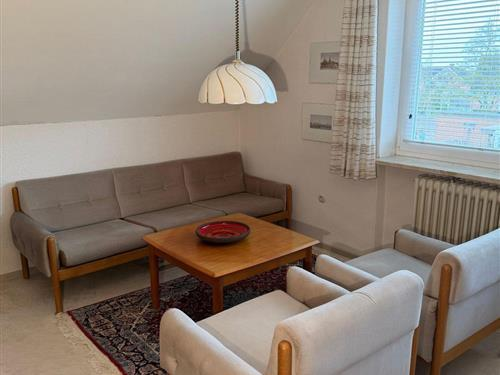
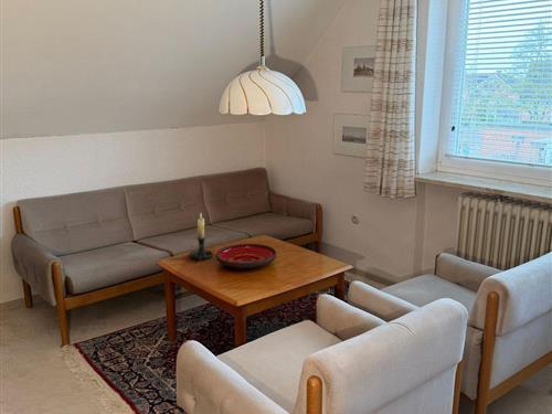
+ candle holder [189,212,215,262]
